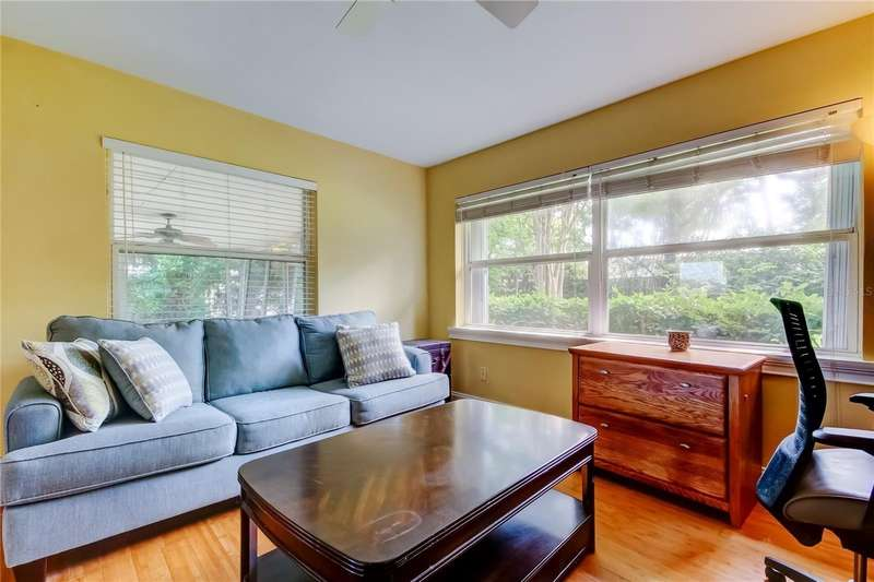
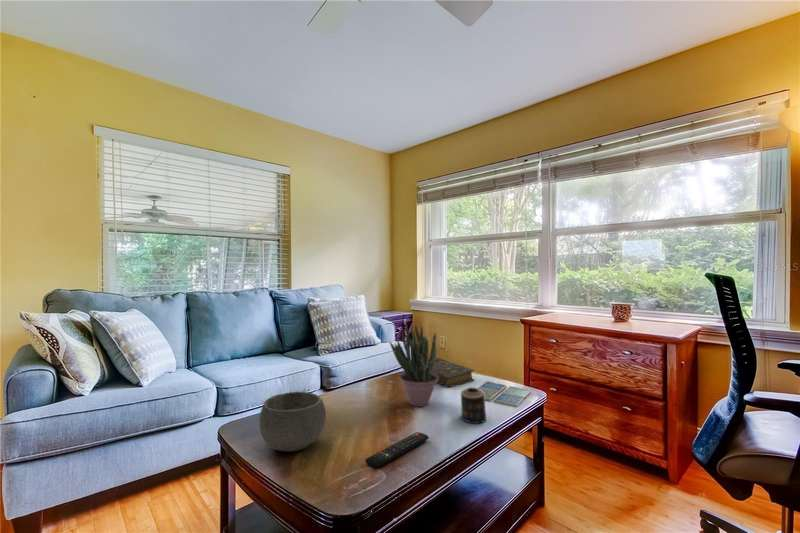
+ drink coaster [476,380,532,408]
+ bowl [259,391,327,452]
+ potted plant [389,321,439,408]
+ book [413,356,476,388]
+ candle [460,387,487,425]
+ remote control [365,431,430,469]
